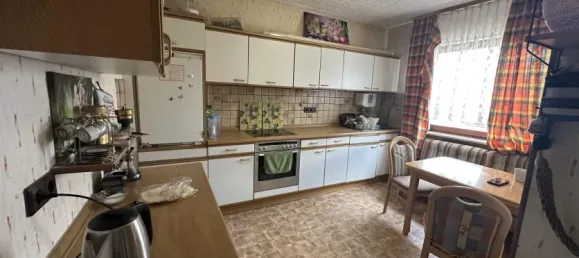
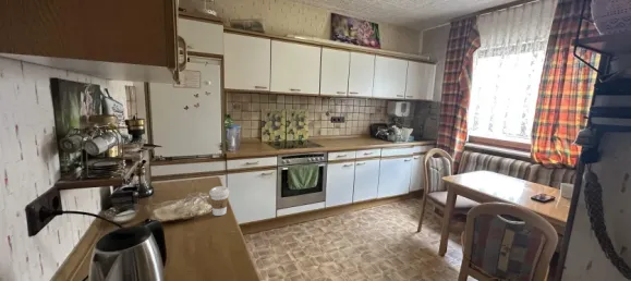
+ coffee cup [208,185,230,217]
